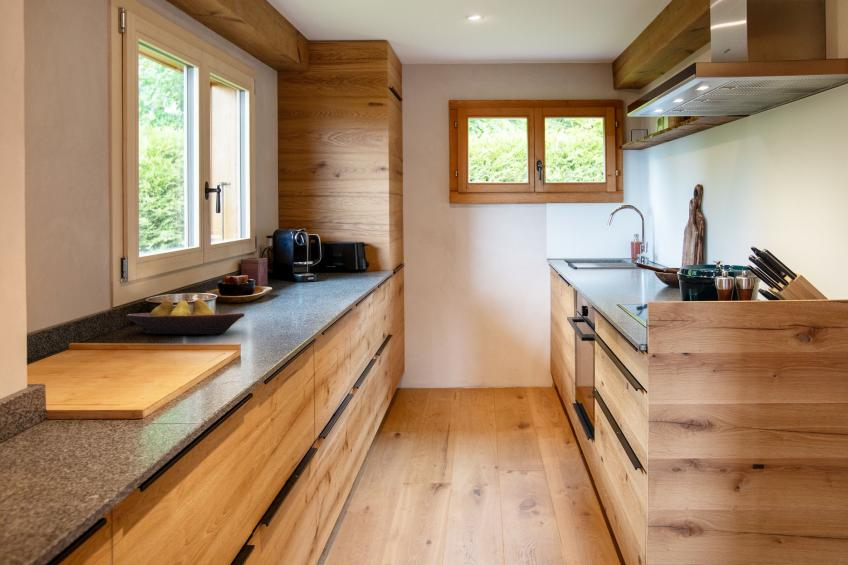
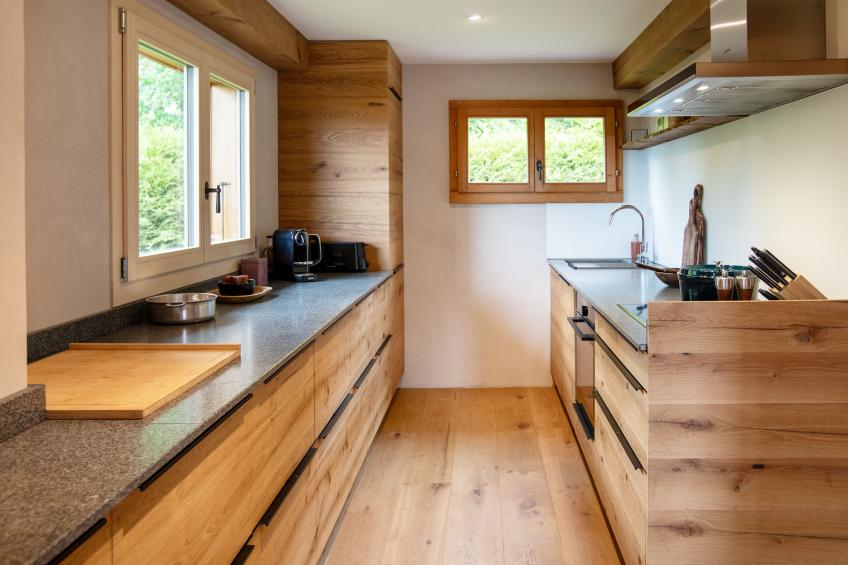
- fruit bowl [125,298,245,335]
